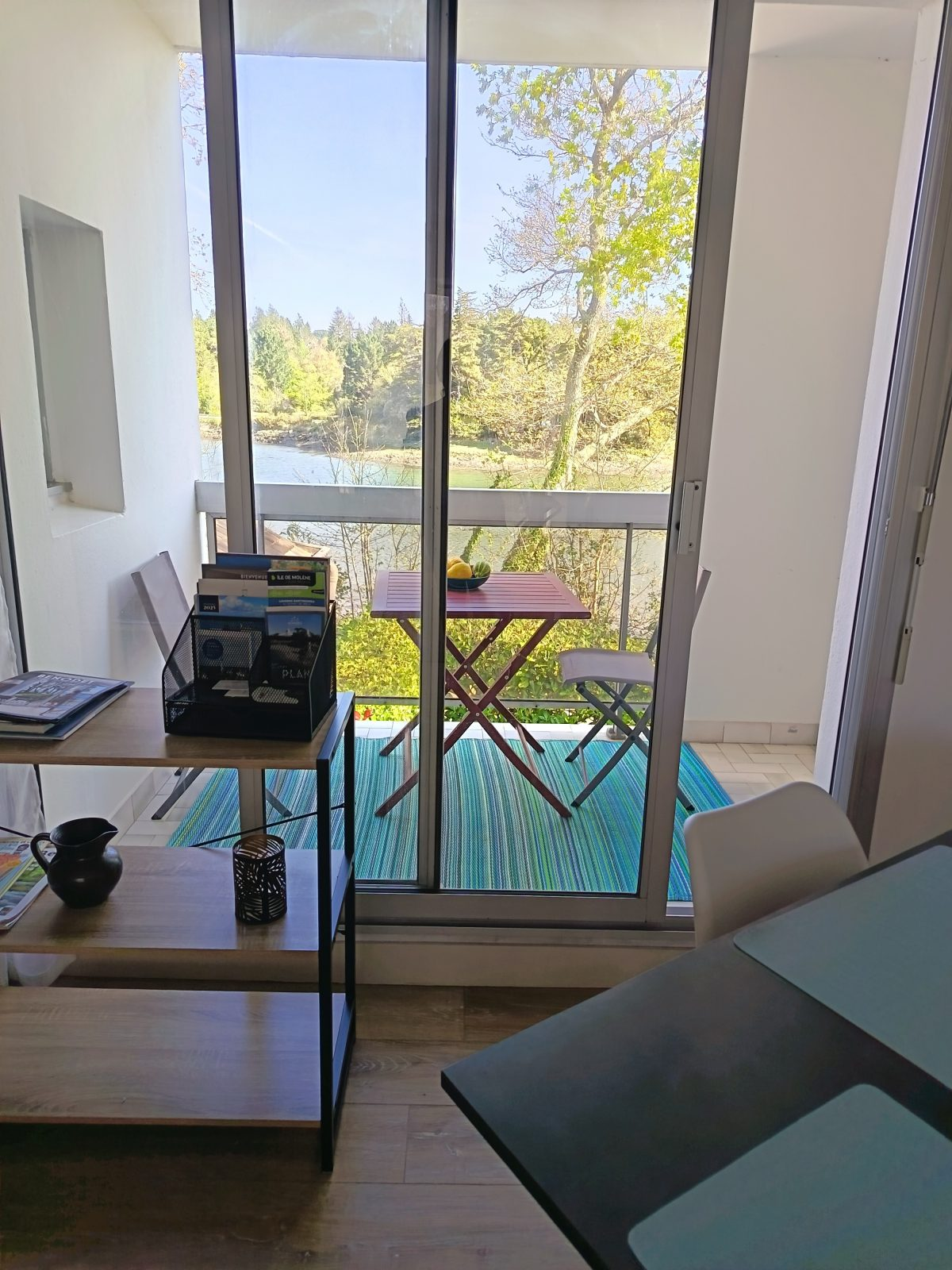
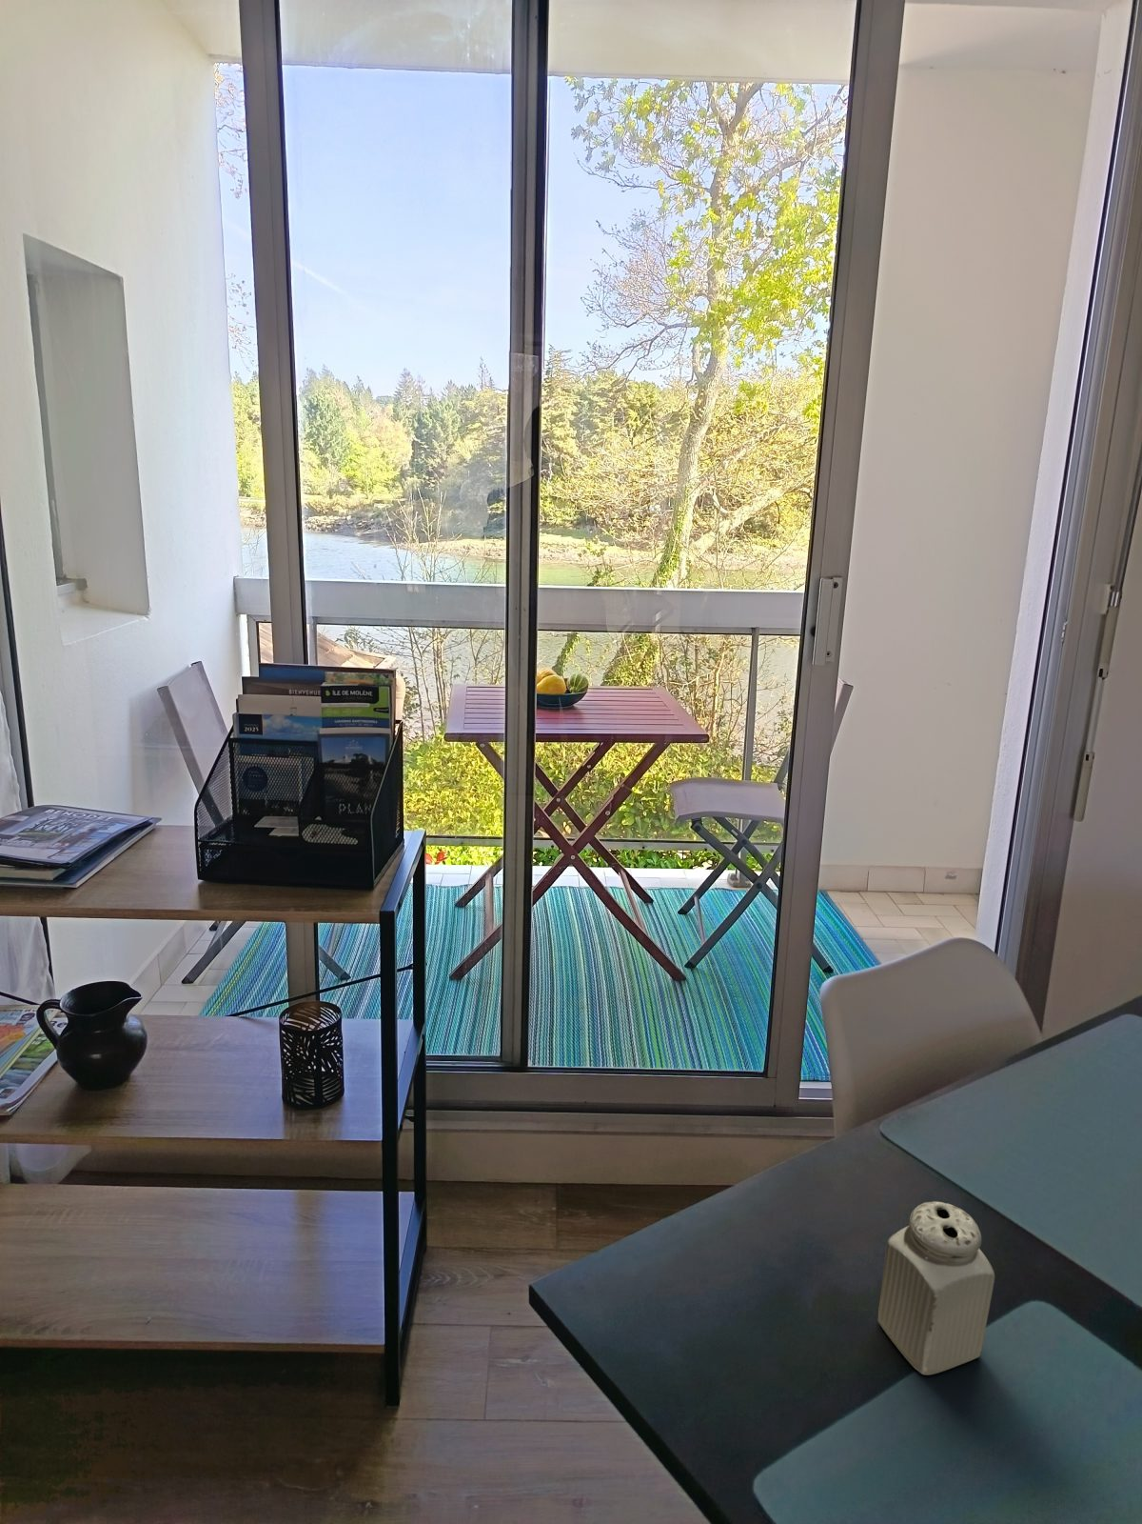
+ salt shaker [877,1200,996,1376]
